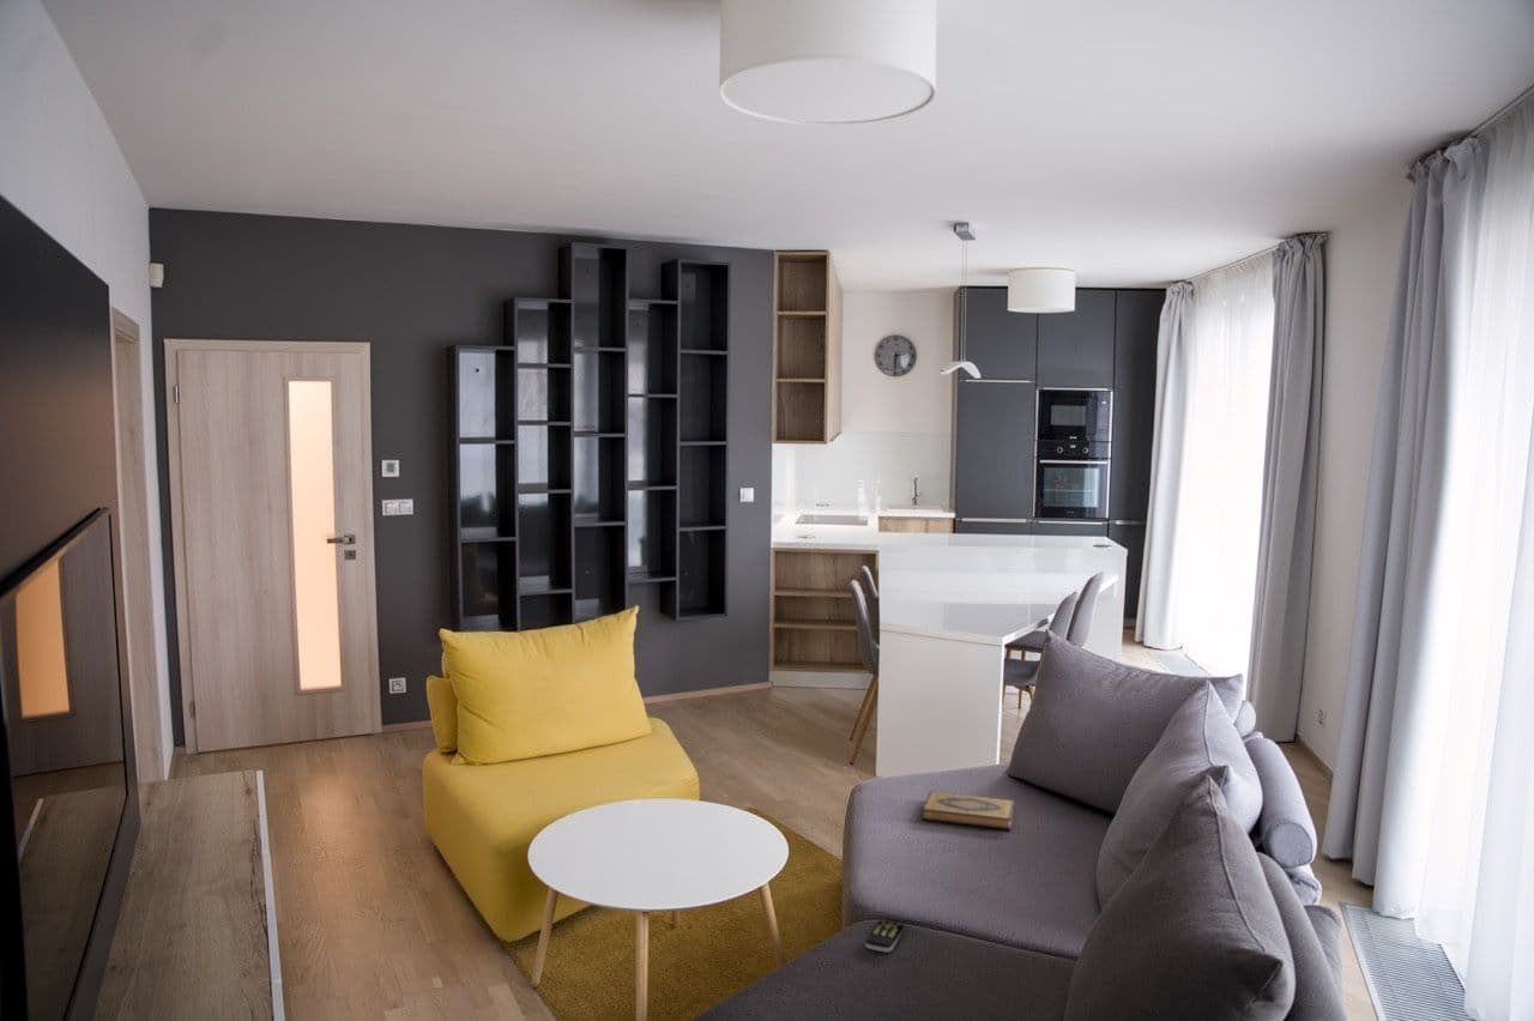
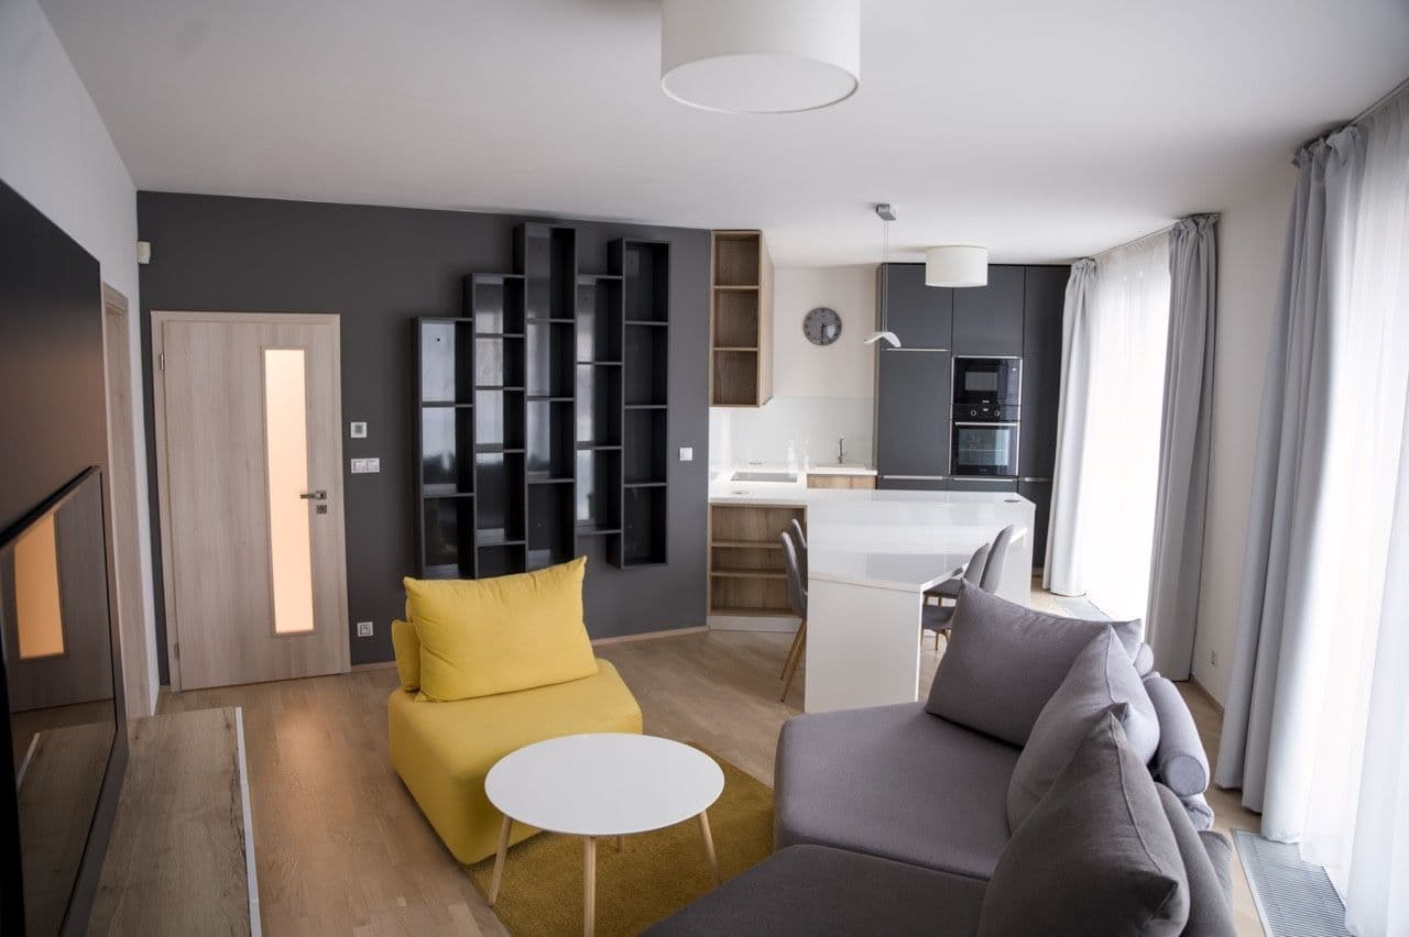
- hardback book [920,790,1016,830]
- remote control [864,918,905,954]
